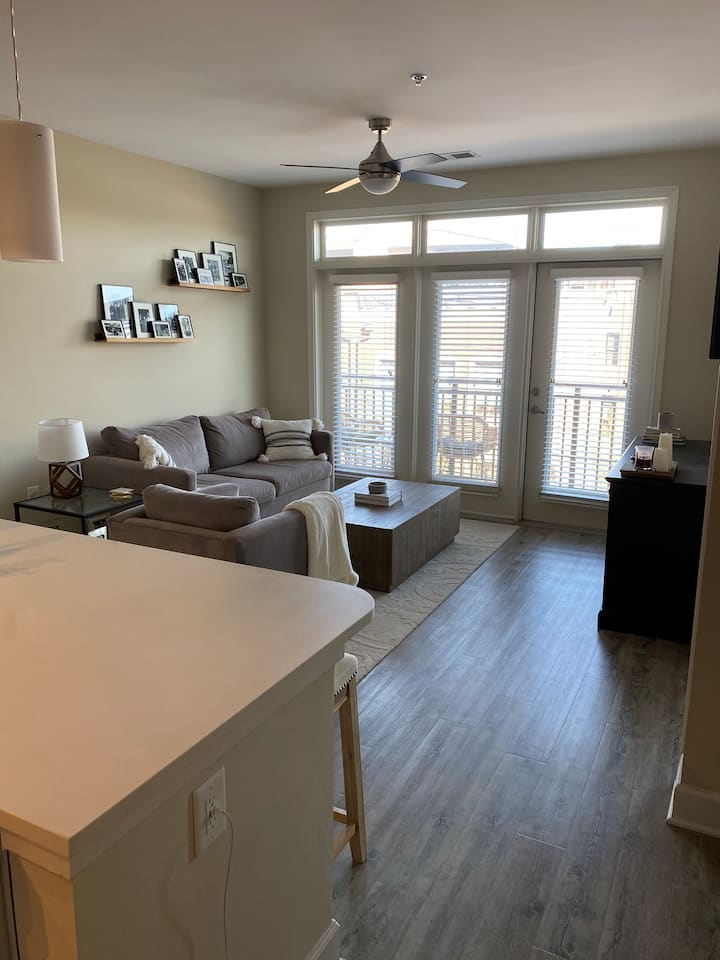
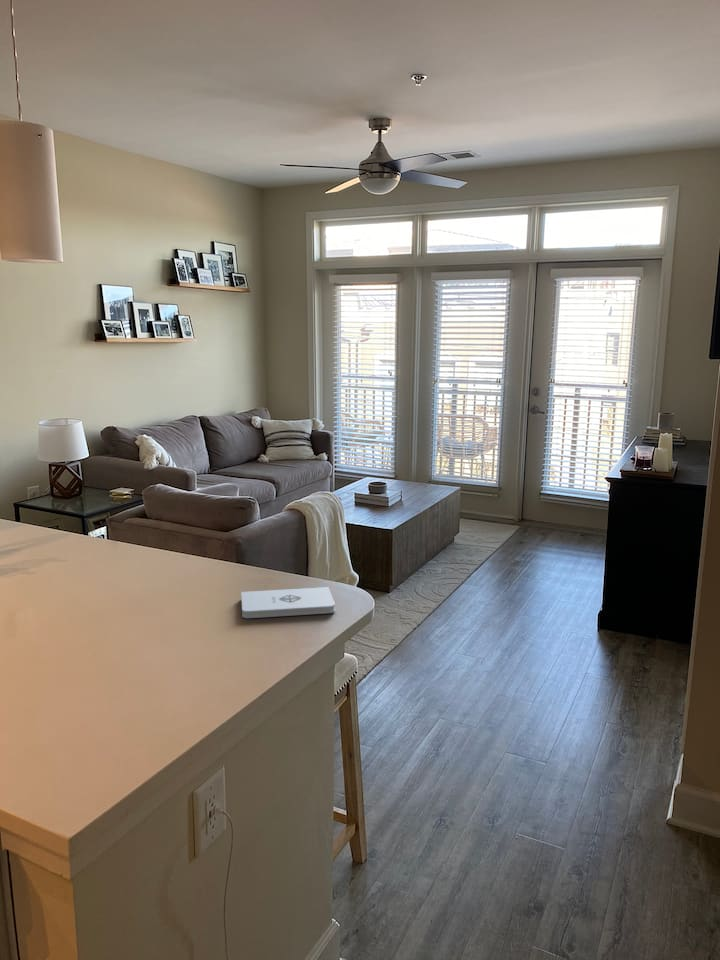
+ notepad [240,586,336,619]
